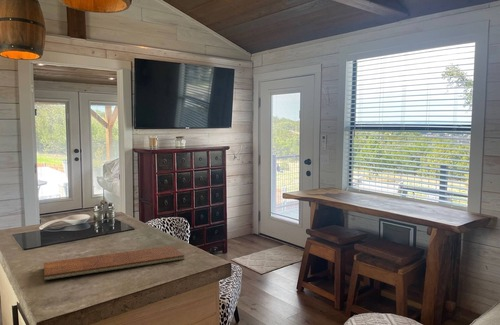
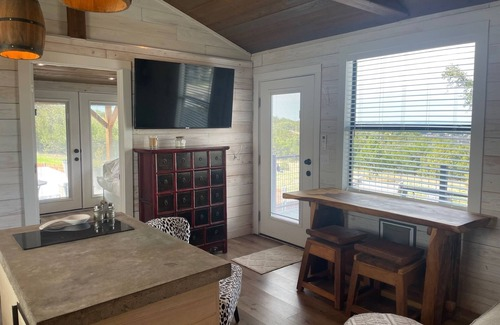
- chopping board [43,245,186,281]
